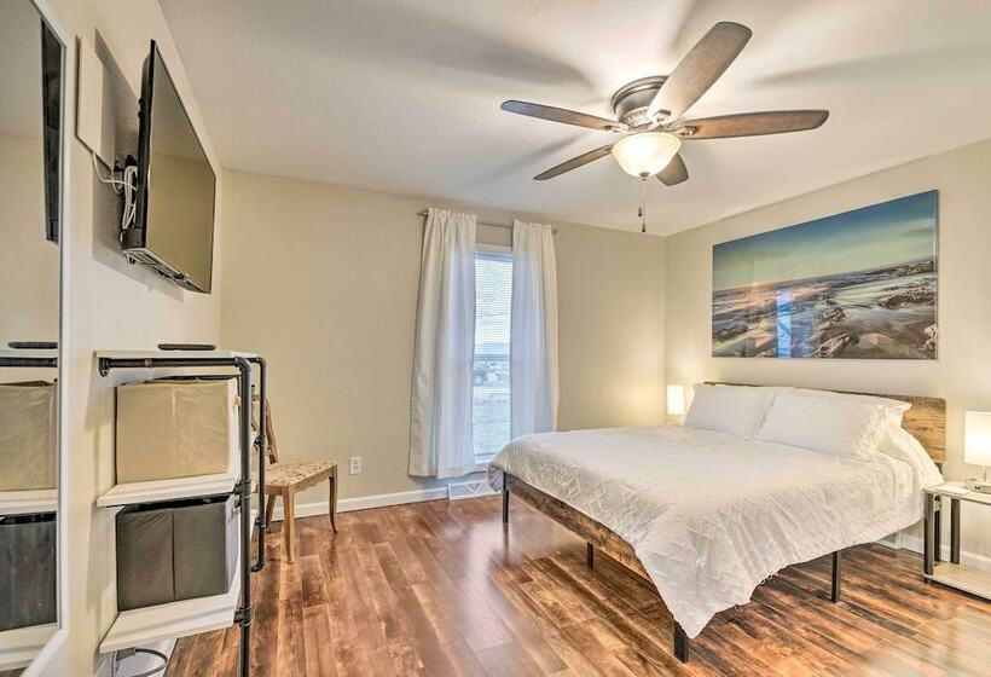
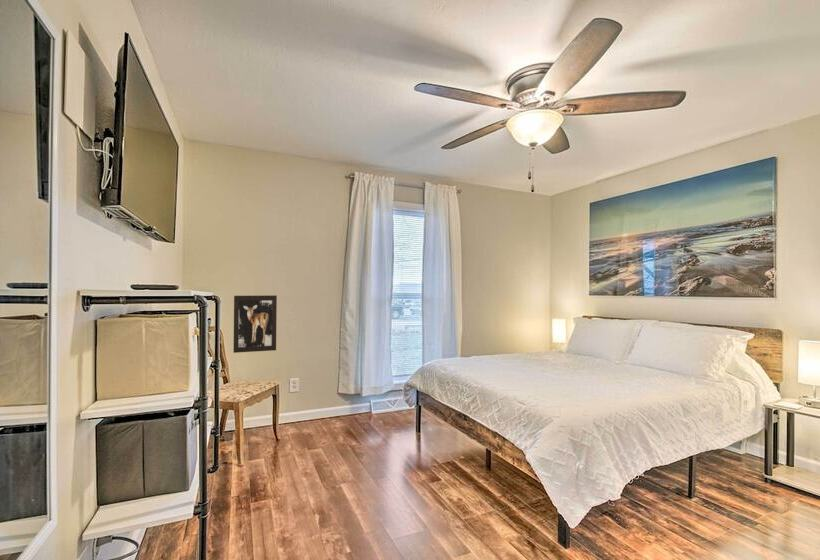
+ wall art [233,294,278,354]
